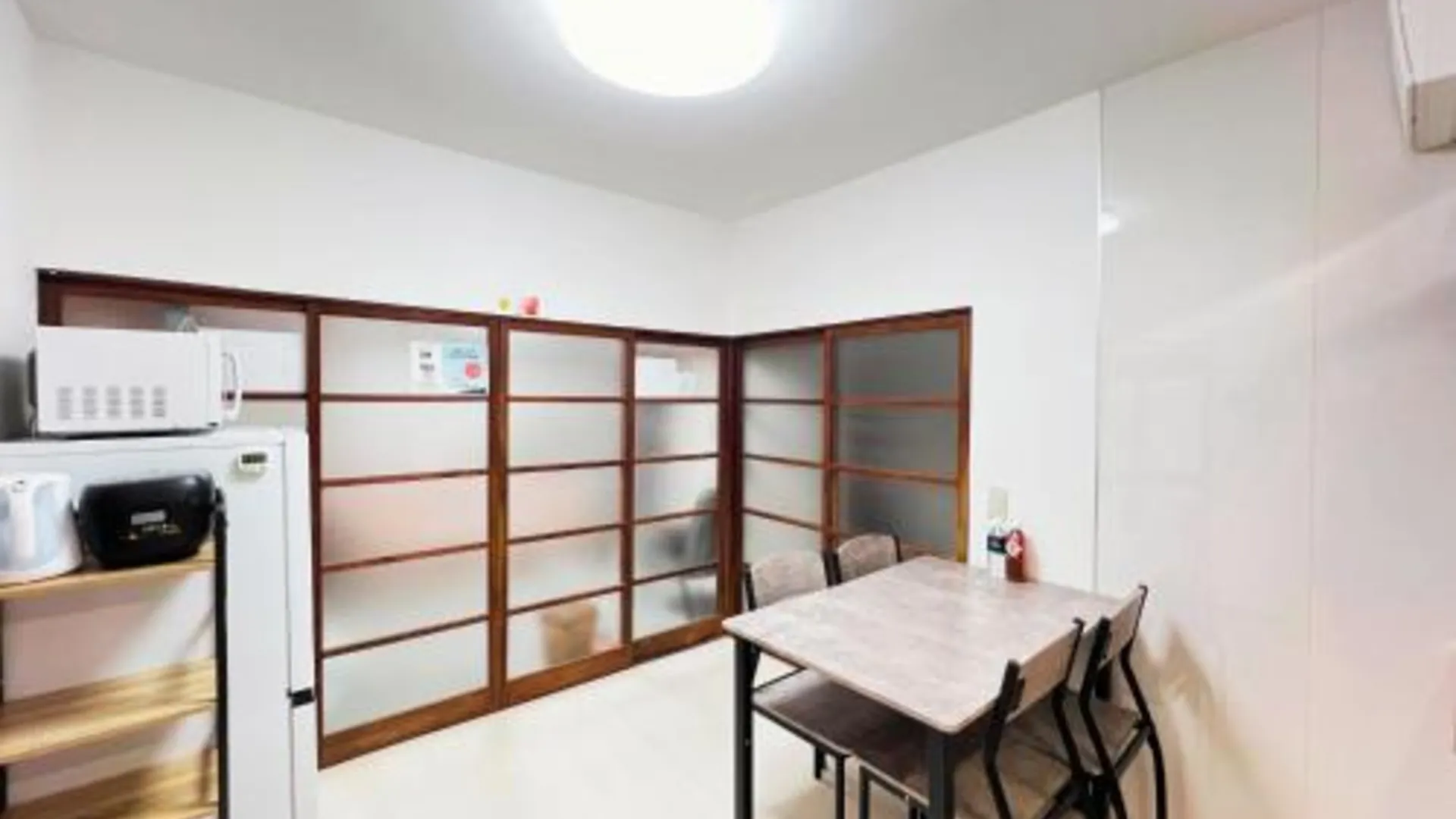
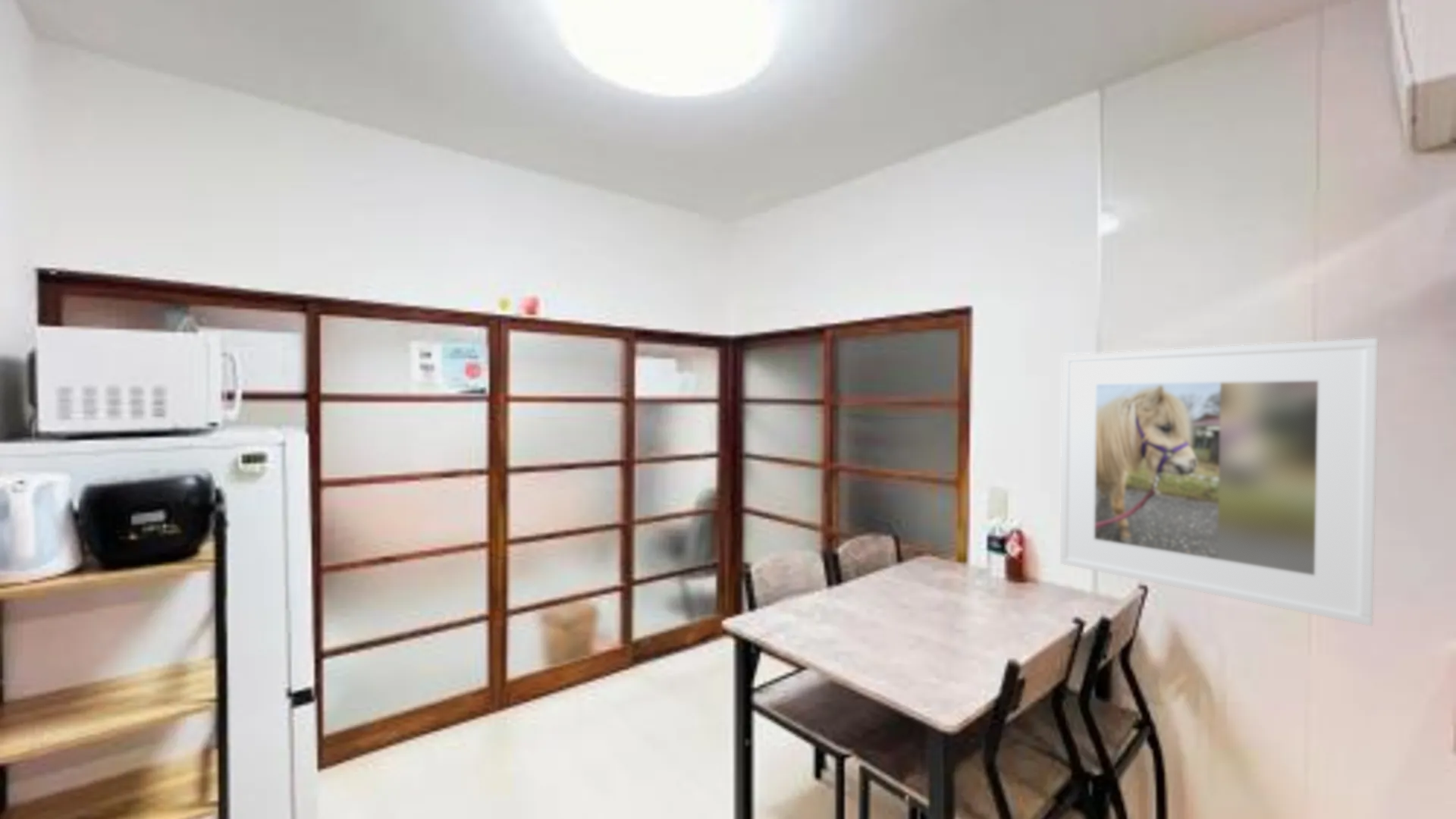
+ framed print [1059,337,1379,626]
